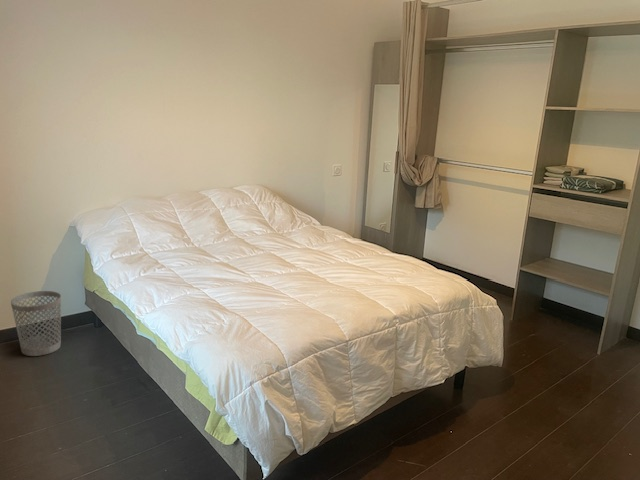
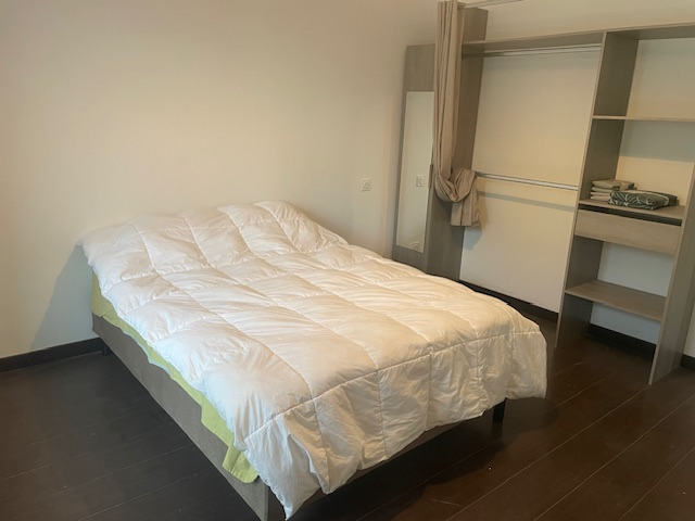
- wastebasket [10,290,62,357]
